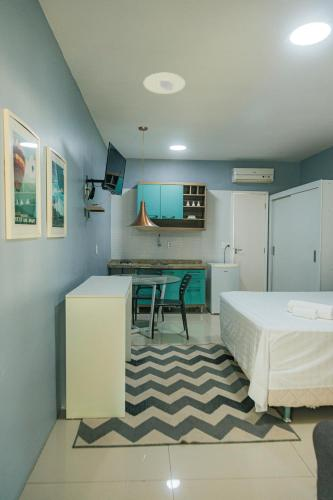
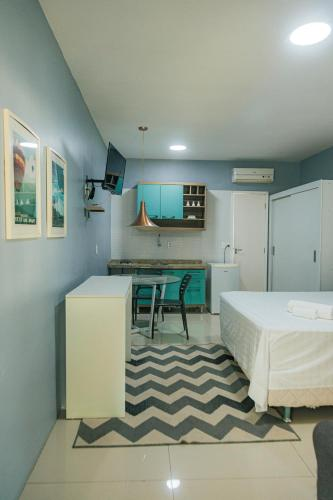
- recessed light [143,72,186,95]
